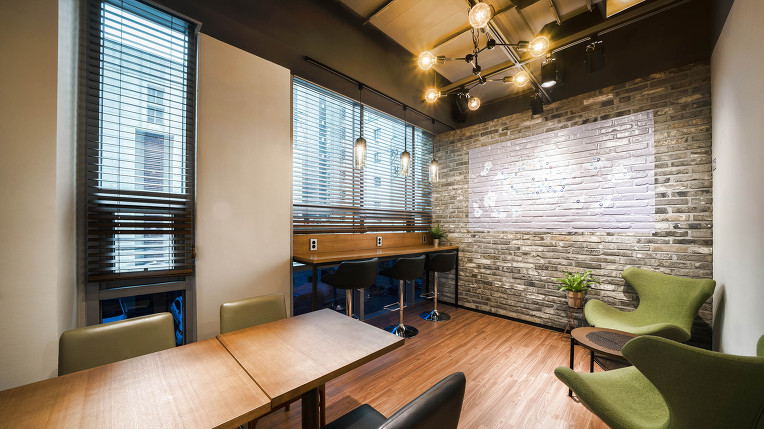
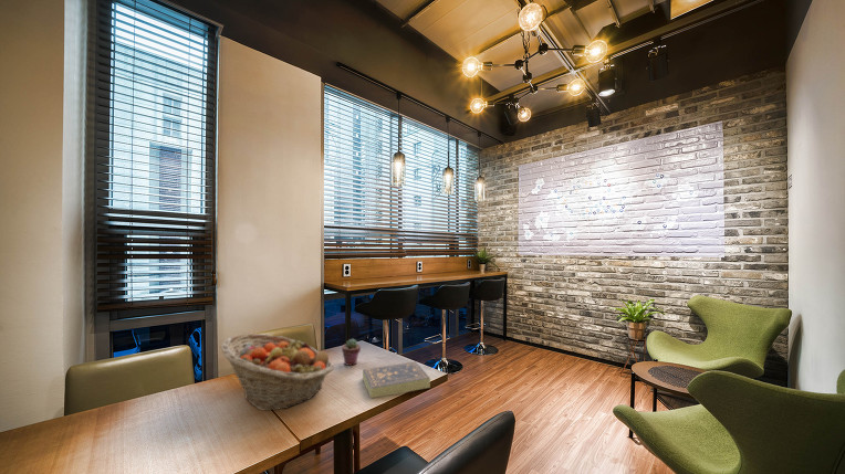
+ potted succulent [341,338,362,367]
+ fruit basket [219,333,335,412]
+ book [362,360,431,399]
